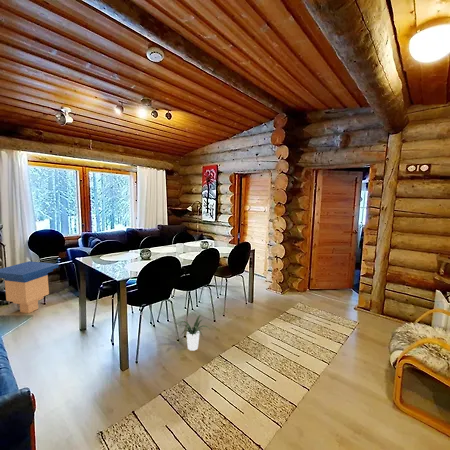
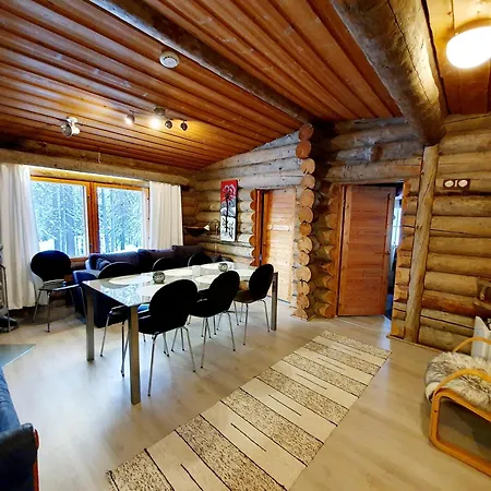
- side table [0,260,59,314]
- potted plant [176,314,210,352]
